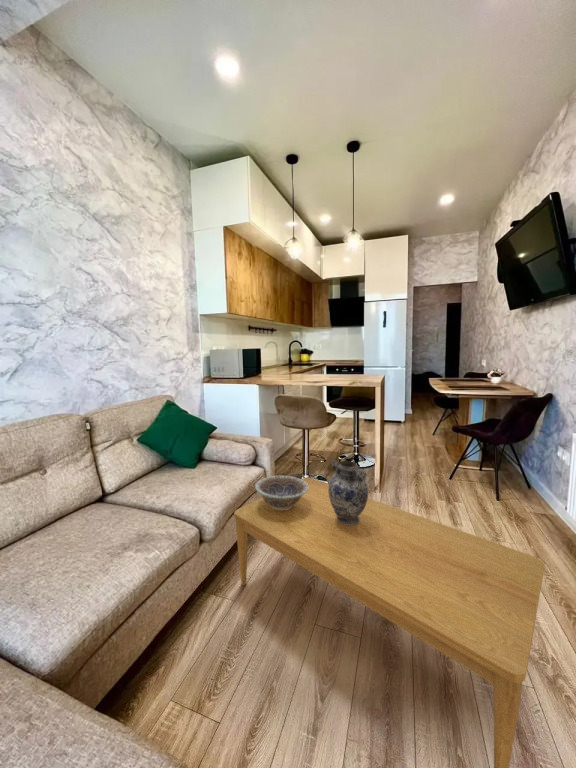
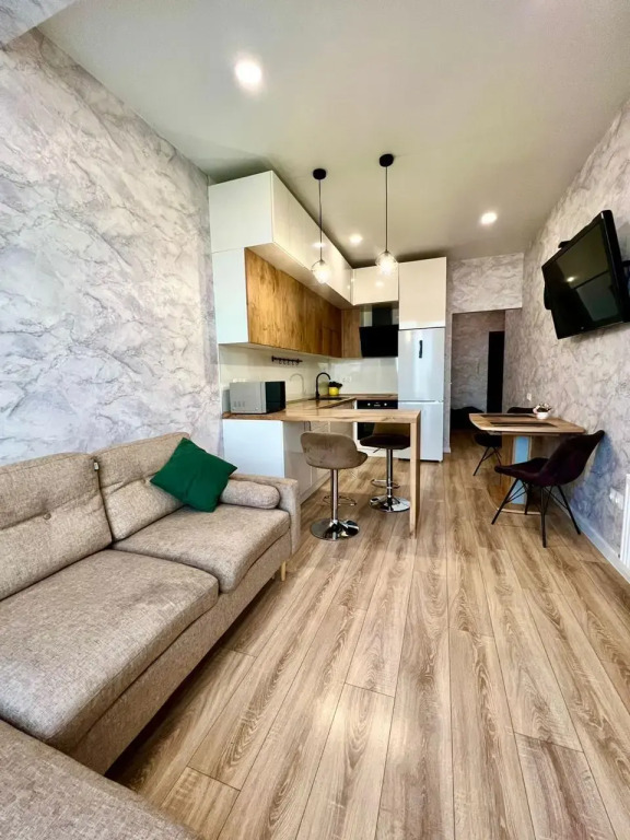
- decorative vase [328,459,369,525]
- coffee table [233,476,545,768]
- decorative bowl [254,475,308,510]
